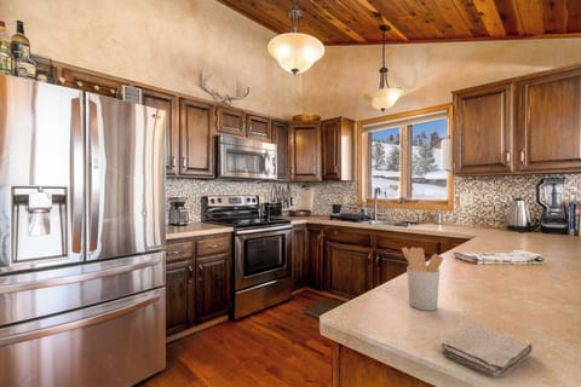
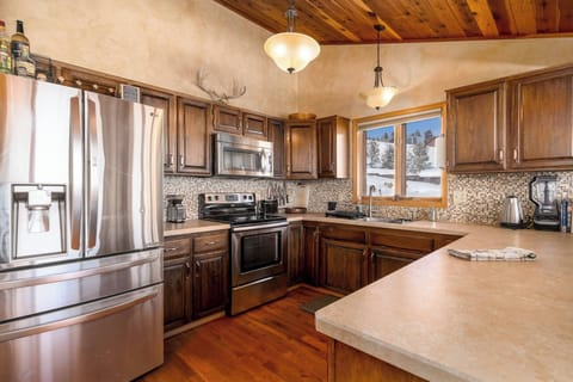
- washcloth [441,325,534,379]
- utensil holder [401,247,444,312]
